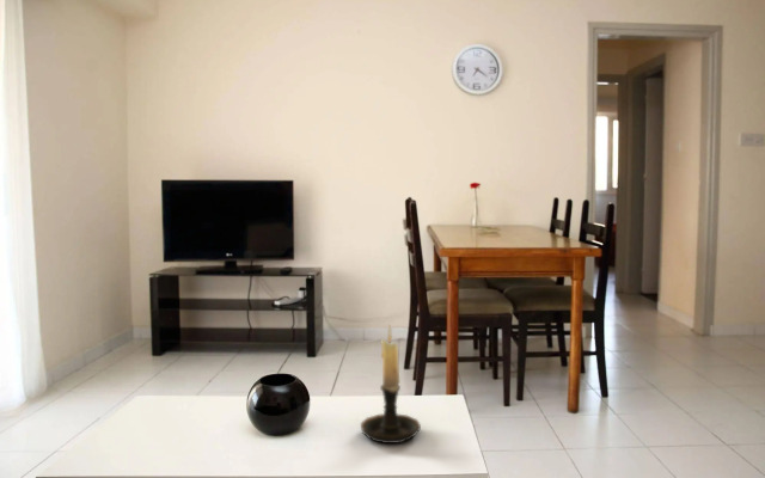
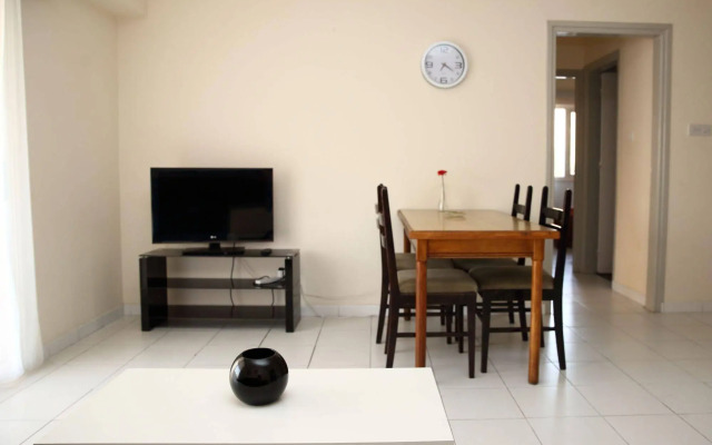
- candle holder [360,325,422,445]
